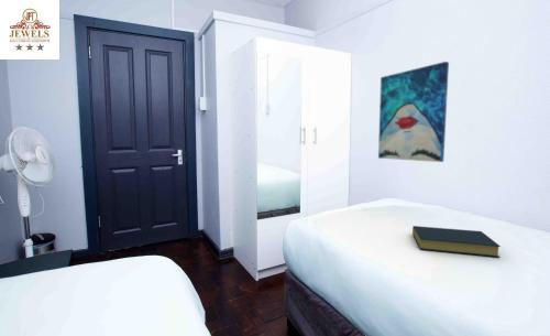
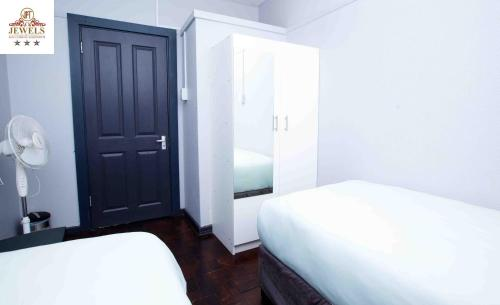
- hardback book [411,225,502,259]
- wall art [377,61,450,163]
